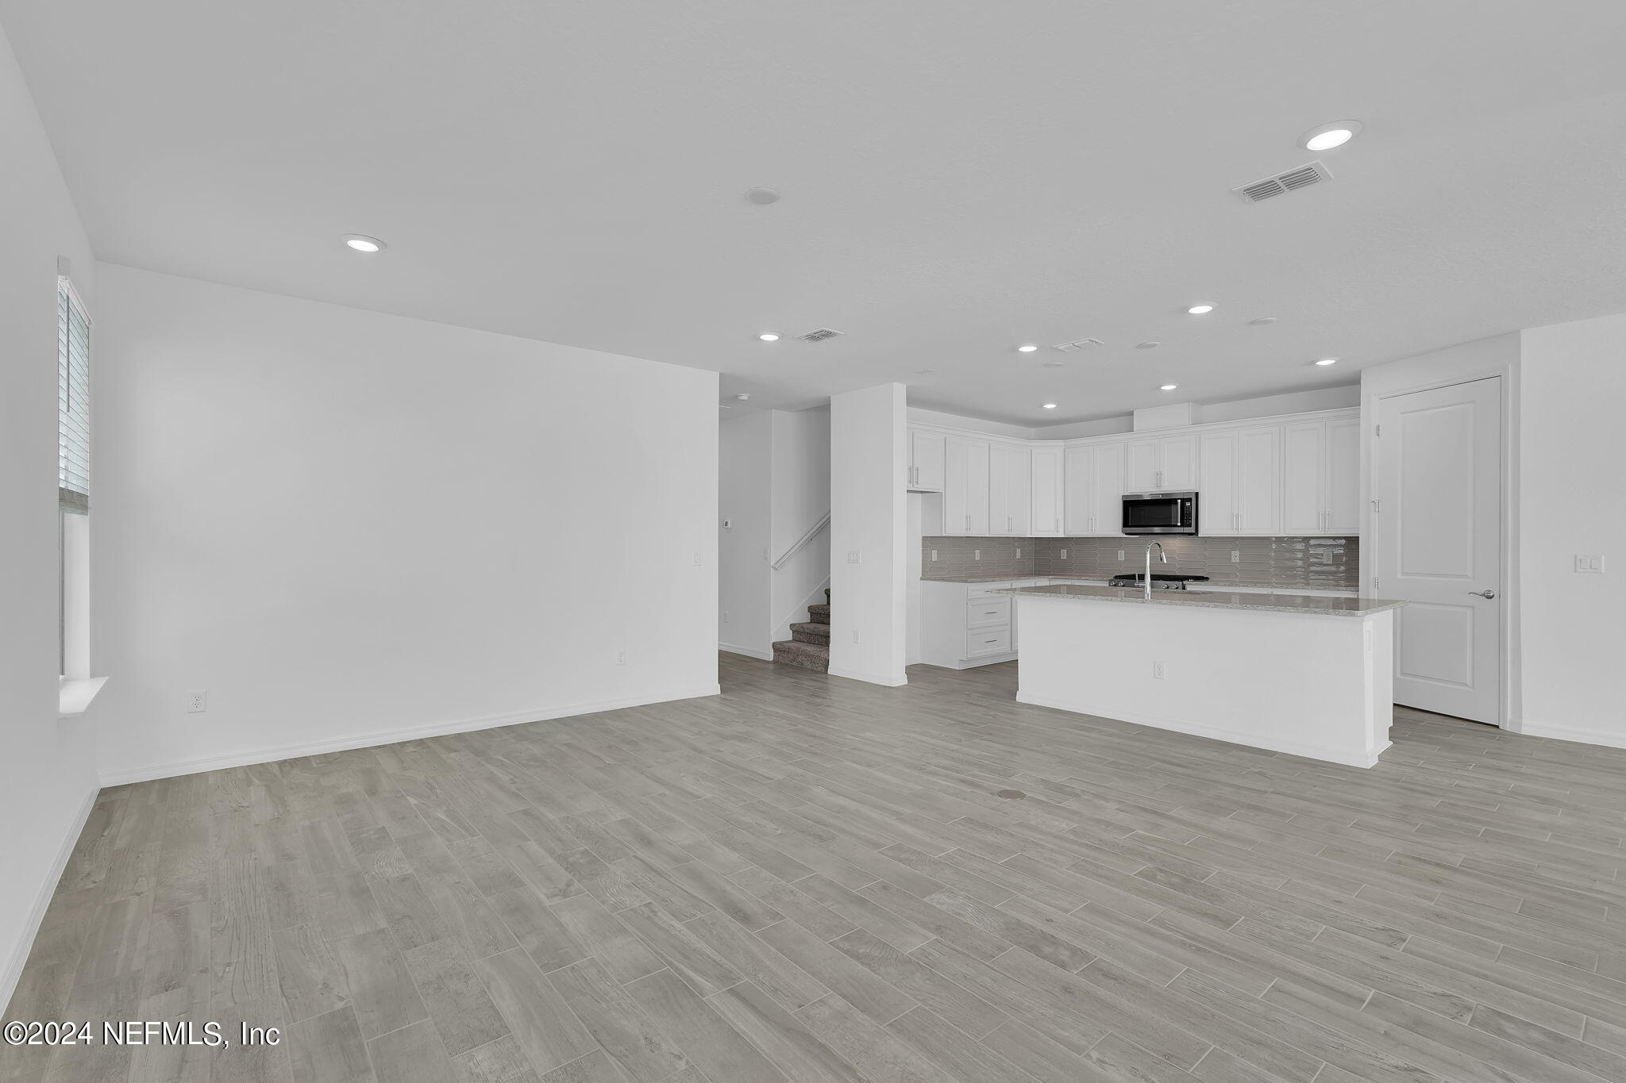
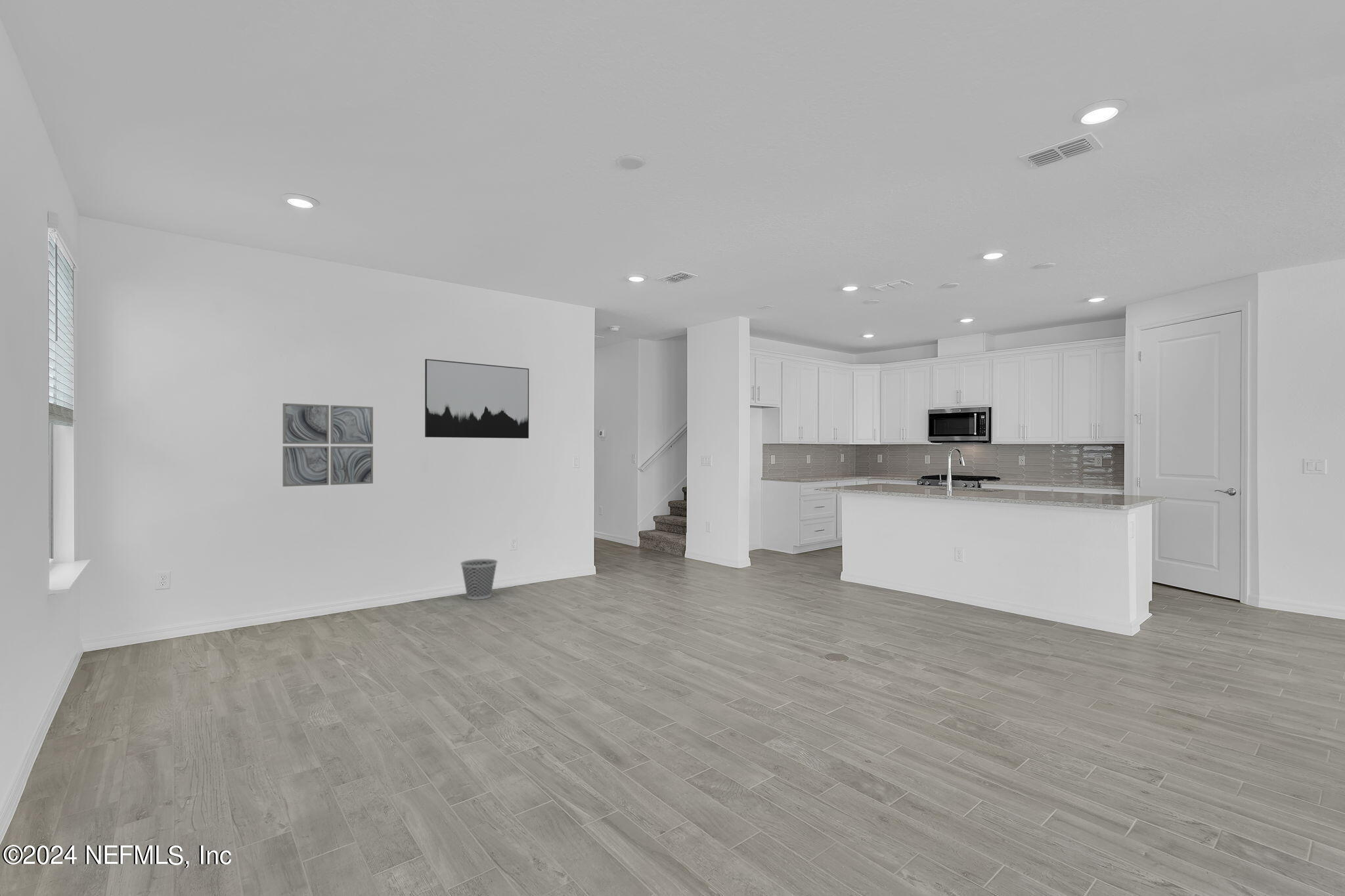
+ wall art [424,358,529,439]
+ wastebasket [460,559,498,601]
+ wall art [282,402,374,487]
